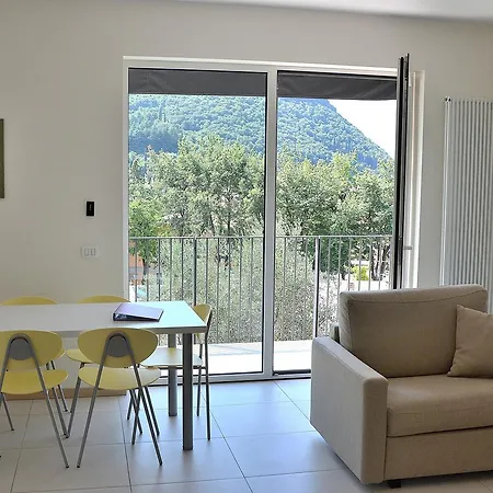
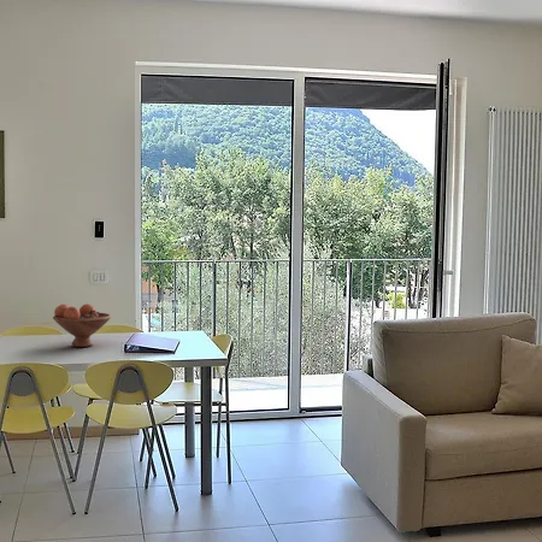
+ fruit bowl [52,304,112,348]
